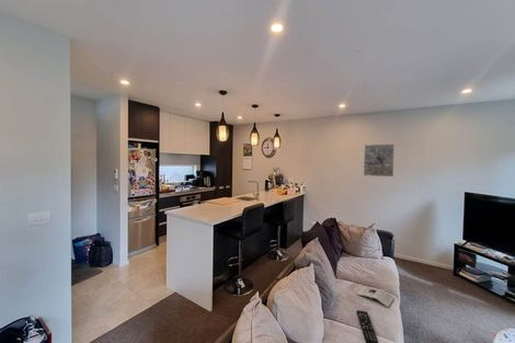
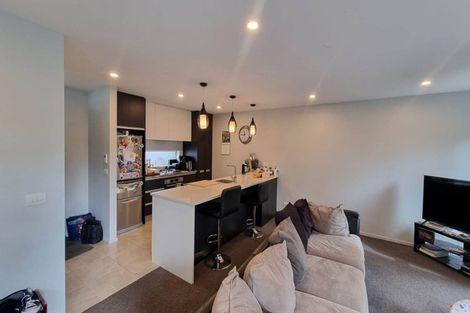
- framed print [363,144,396,178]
- remote control [355,309,379,343]
- magazine [356,285,396,308]
